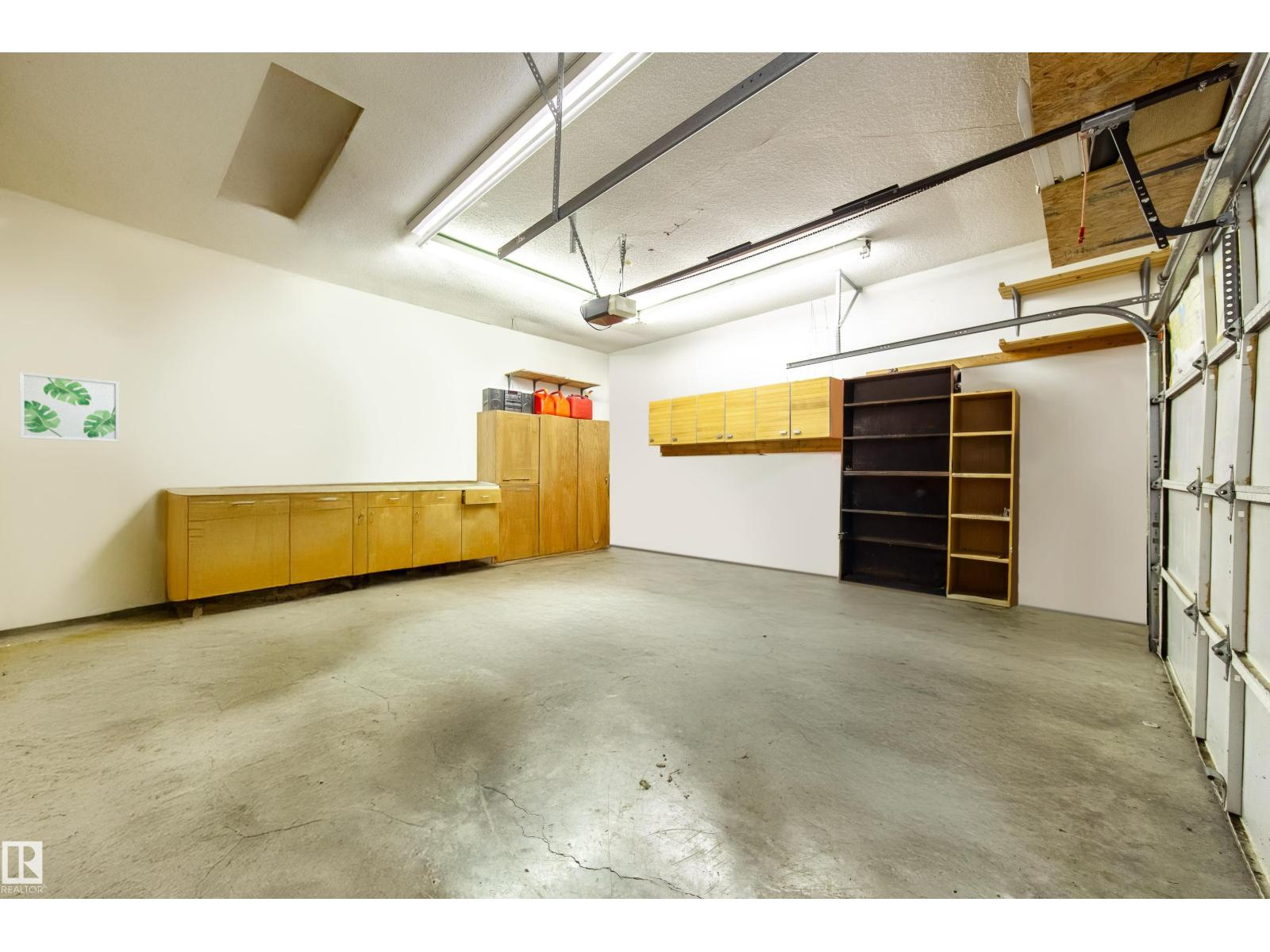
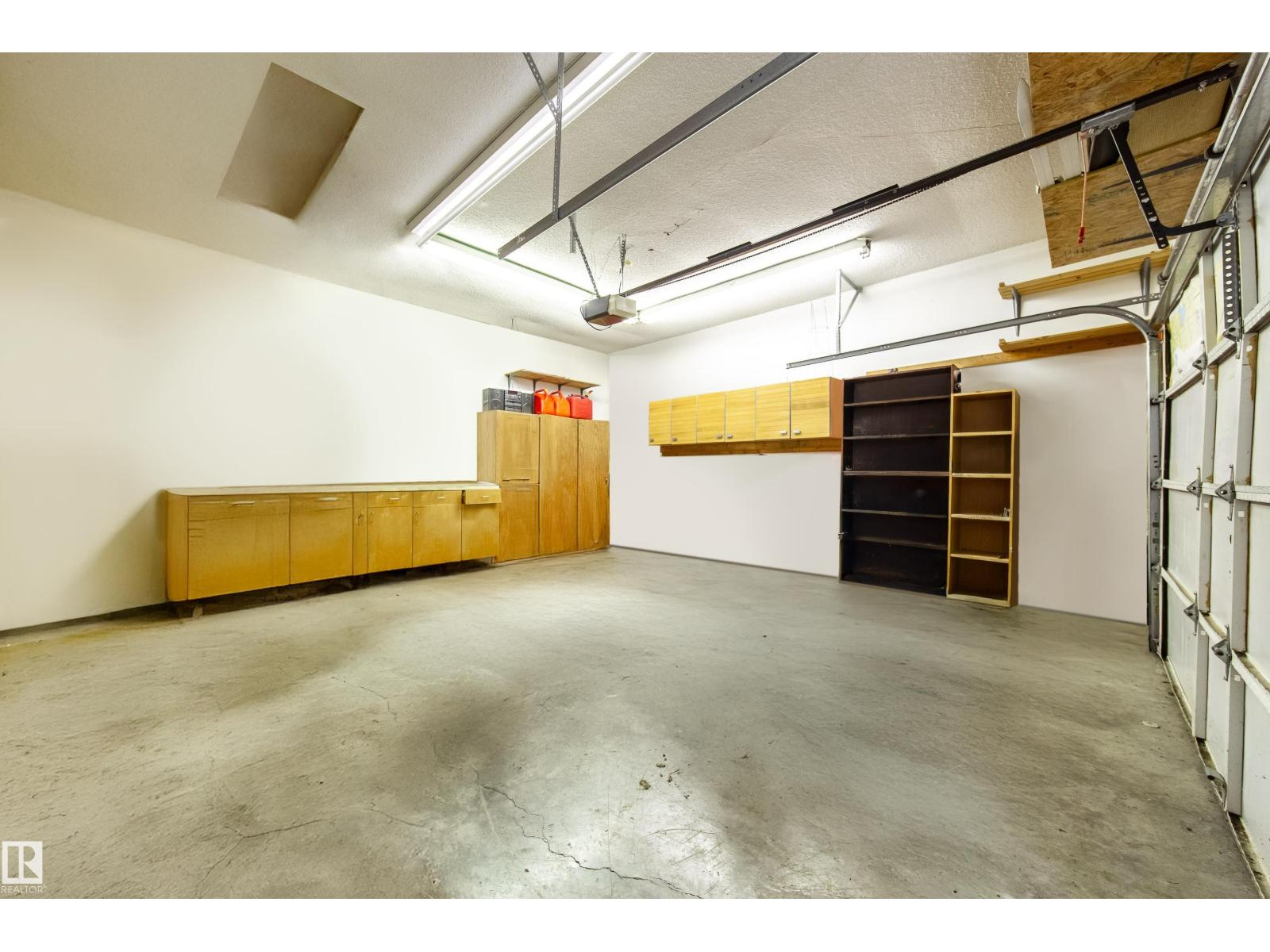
- wall art [19,371,120,443]
